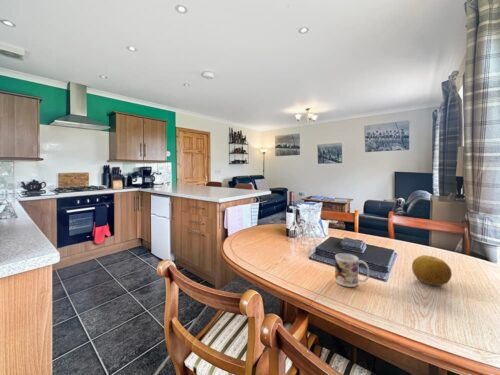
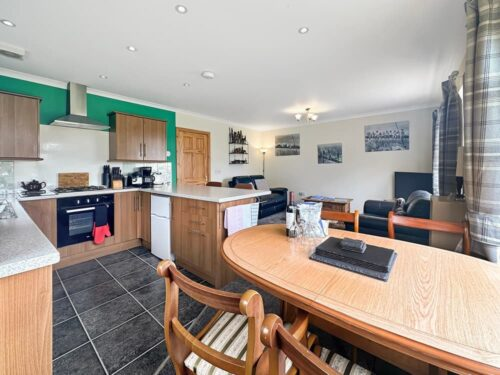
- mug [334,252,370,288]
- fruit [411,254,453,287]
